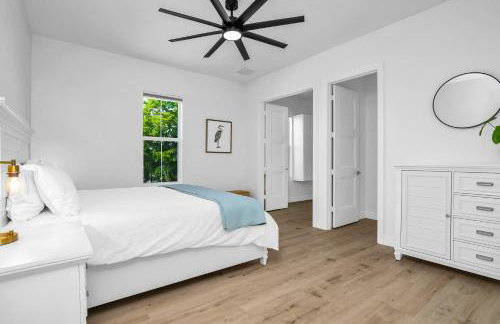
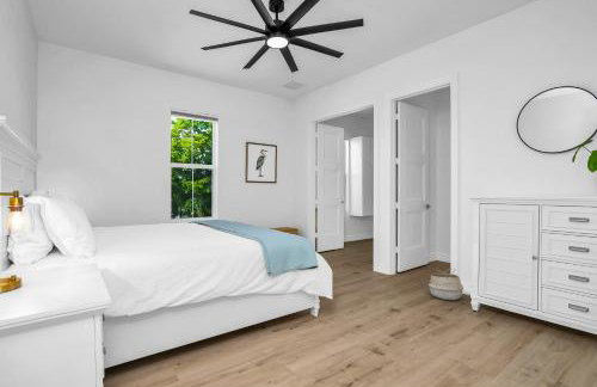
+ woven basket [427,268,464,301]
